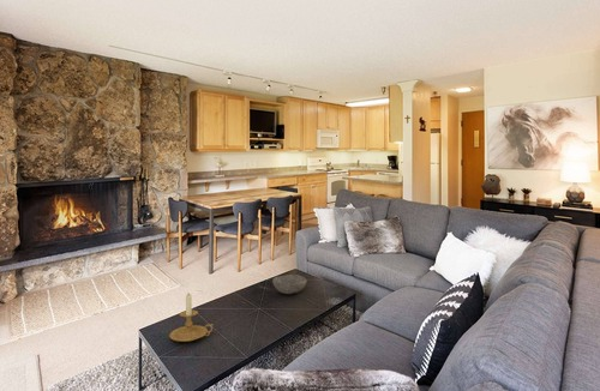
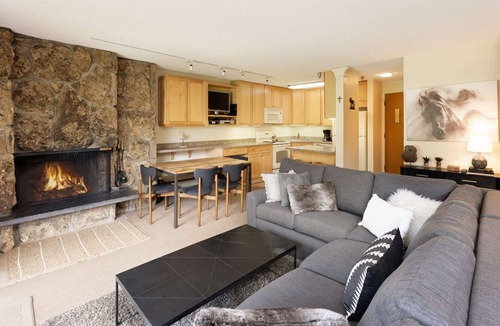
- candle holder [168,293,215,343]
- bowl [271,273,308,295]
